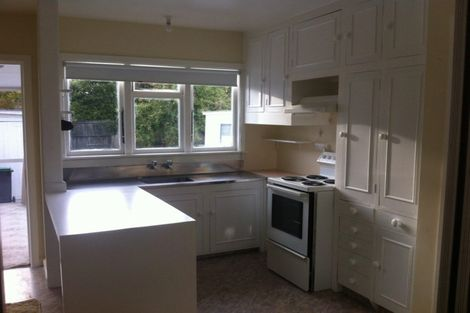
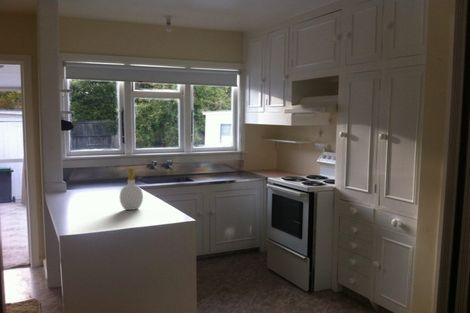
+ soap bottle [118,167,144,211]
